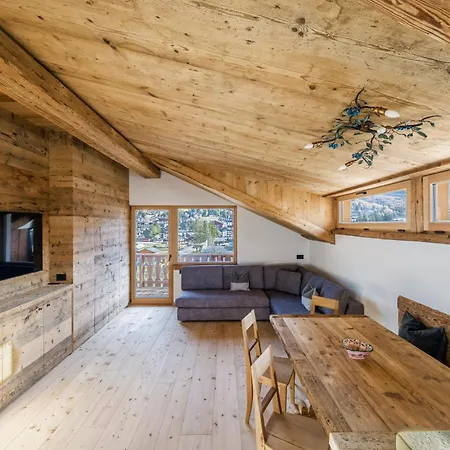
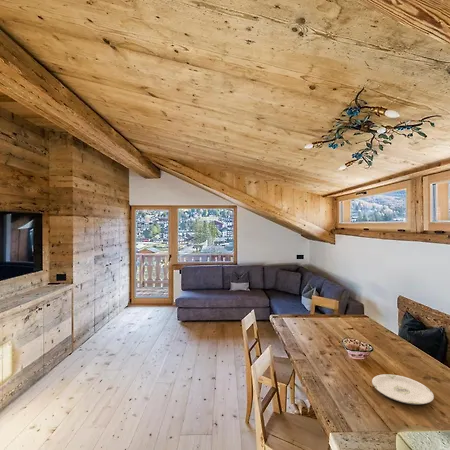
+ plate [371,373,435,405]
